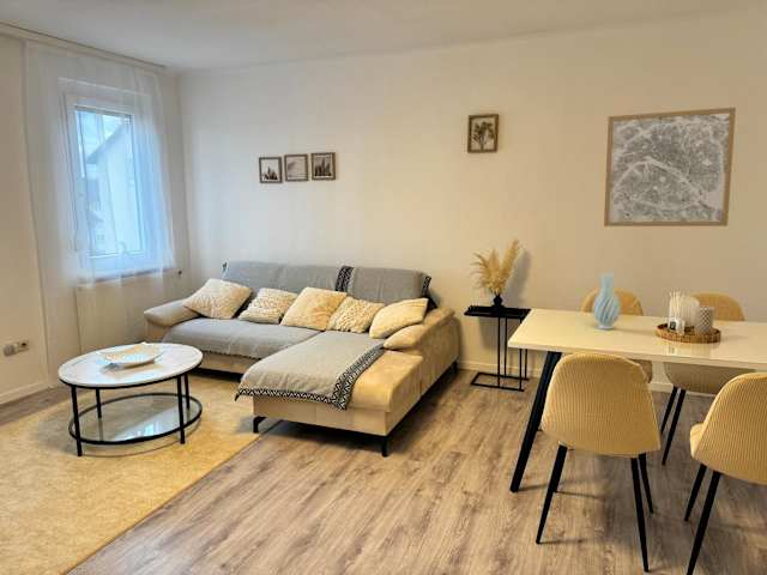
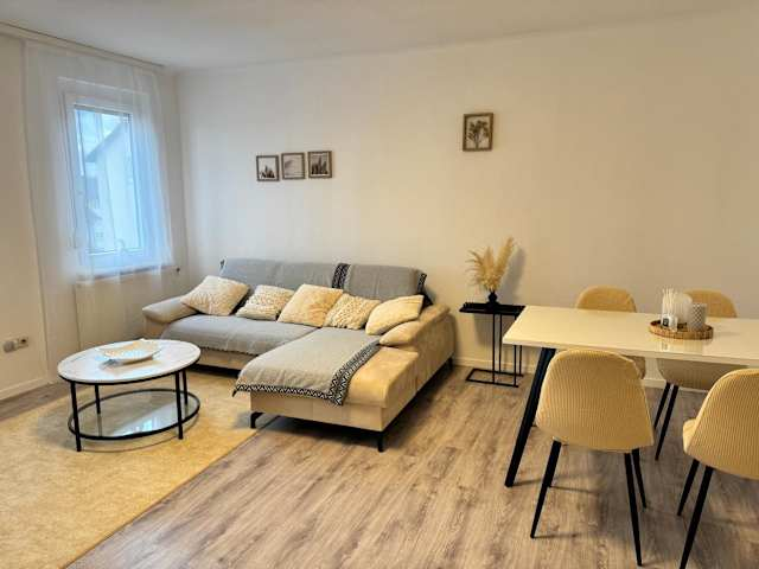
- vase [591,271,622,331]
- wall art [603,107,737,228]
